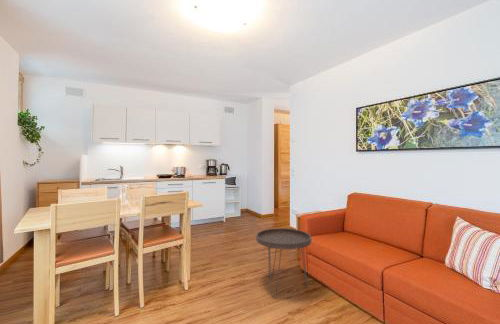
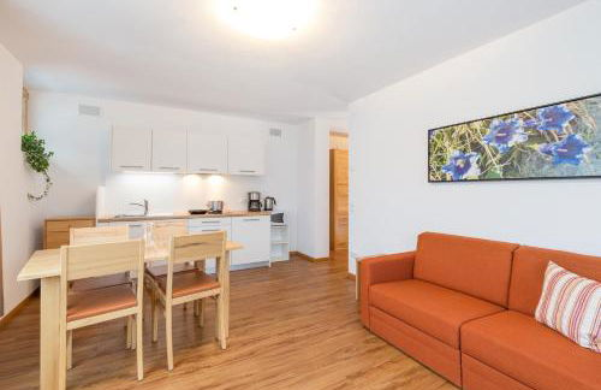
- side table [255,227,312,298]
